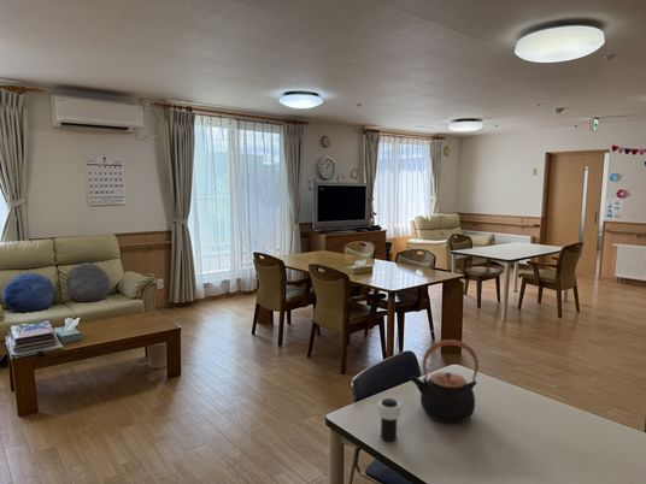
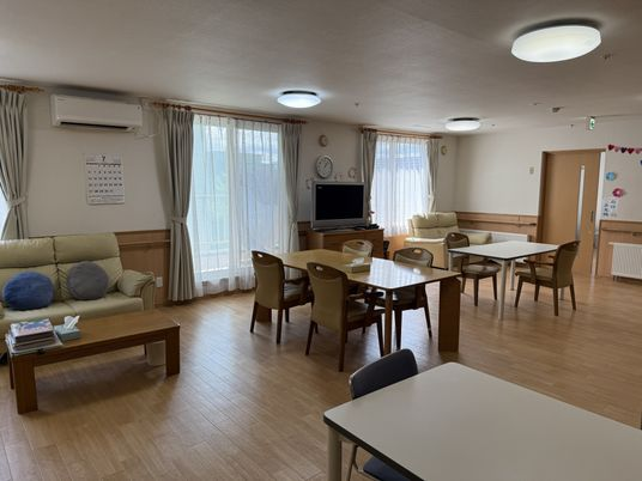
- teapot [407,338,480,425]
- cup [377,397,403,443]
